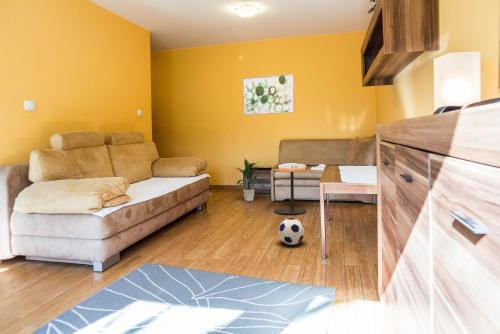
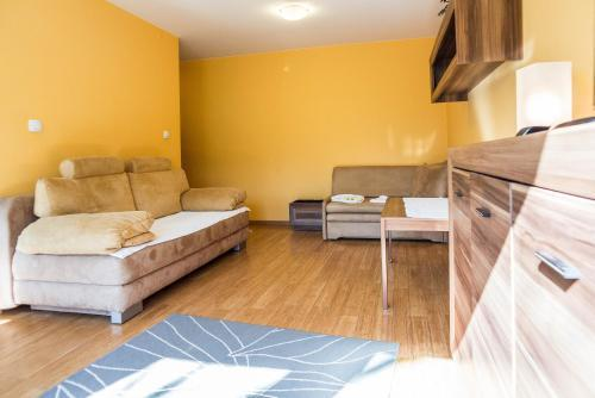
- side table [273,167,308,215]
- wall art [242,73,295,116]
- soccer ball [277,217,305,246]
- indoor plant [235,158,267,202]
